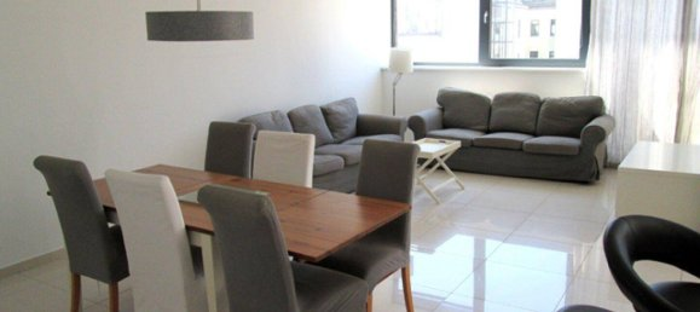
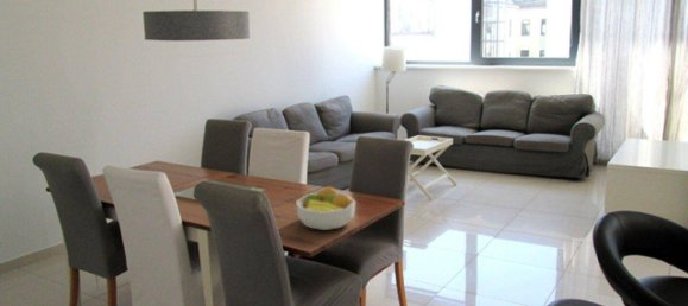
+ fruit bowl [295,185,356,231]
